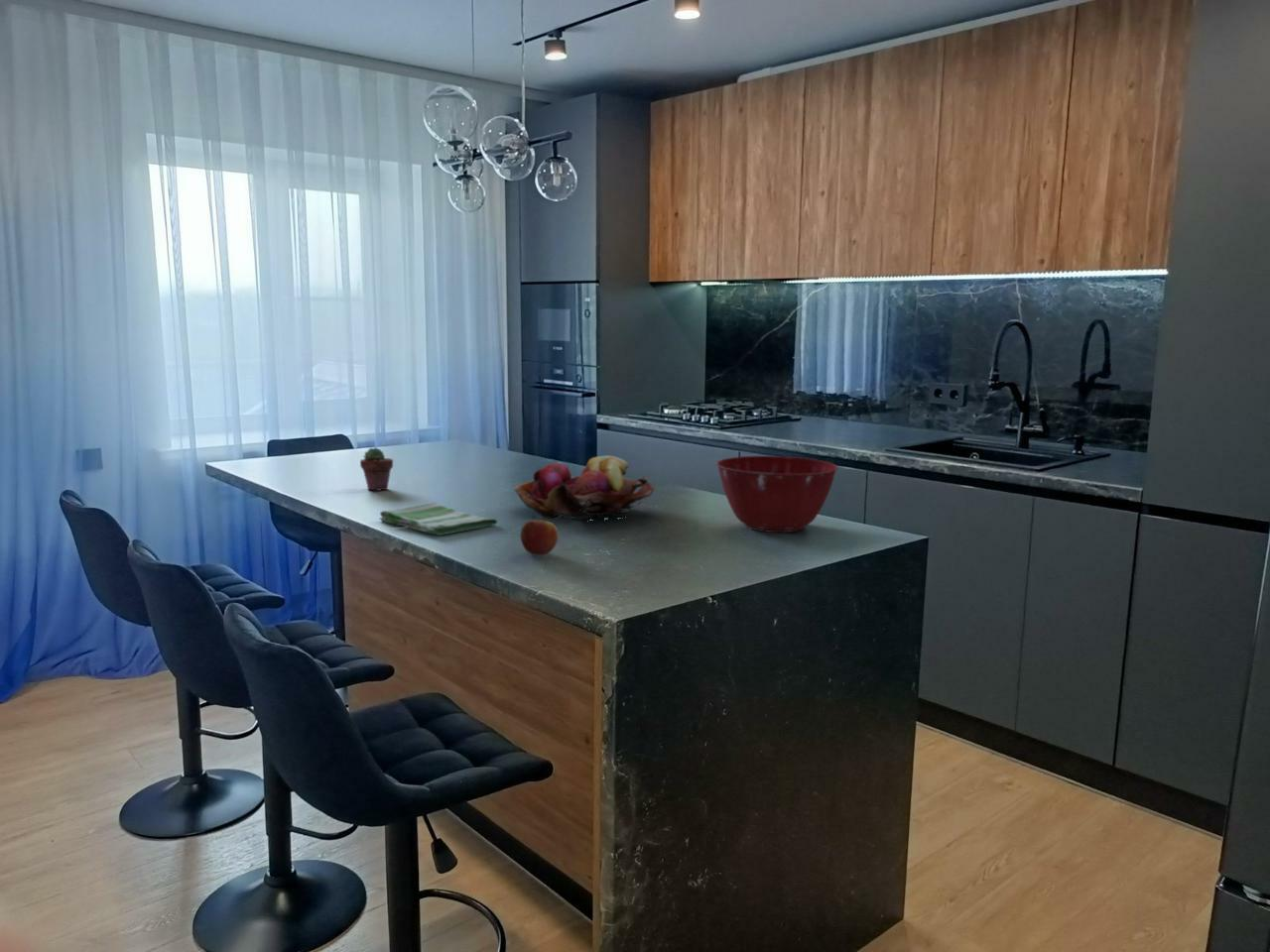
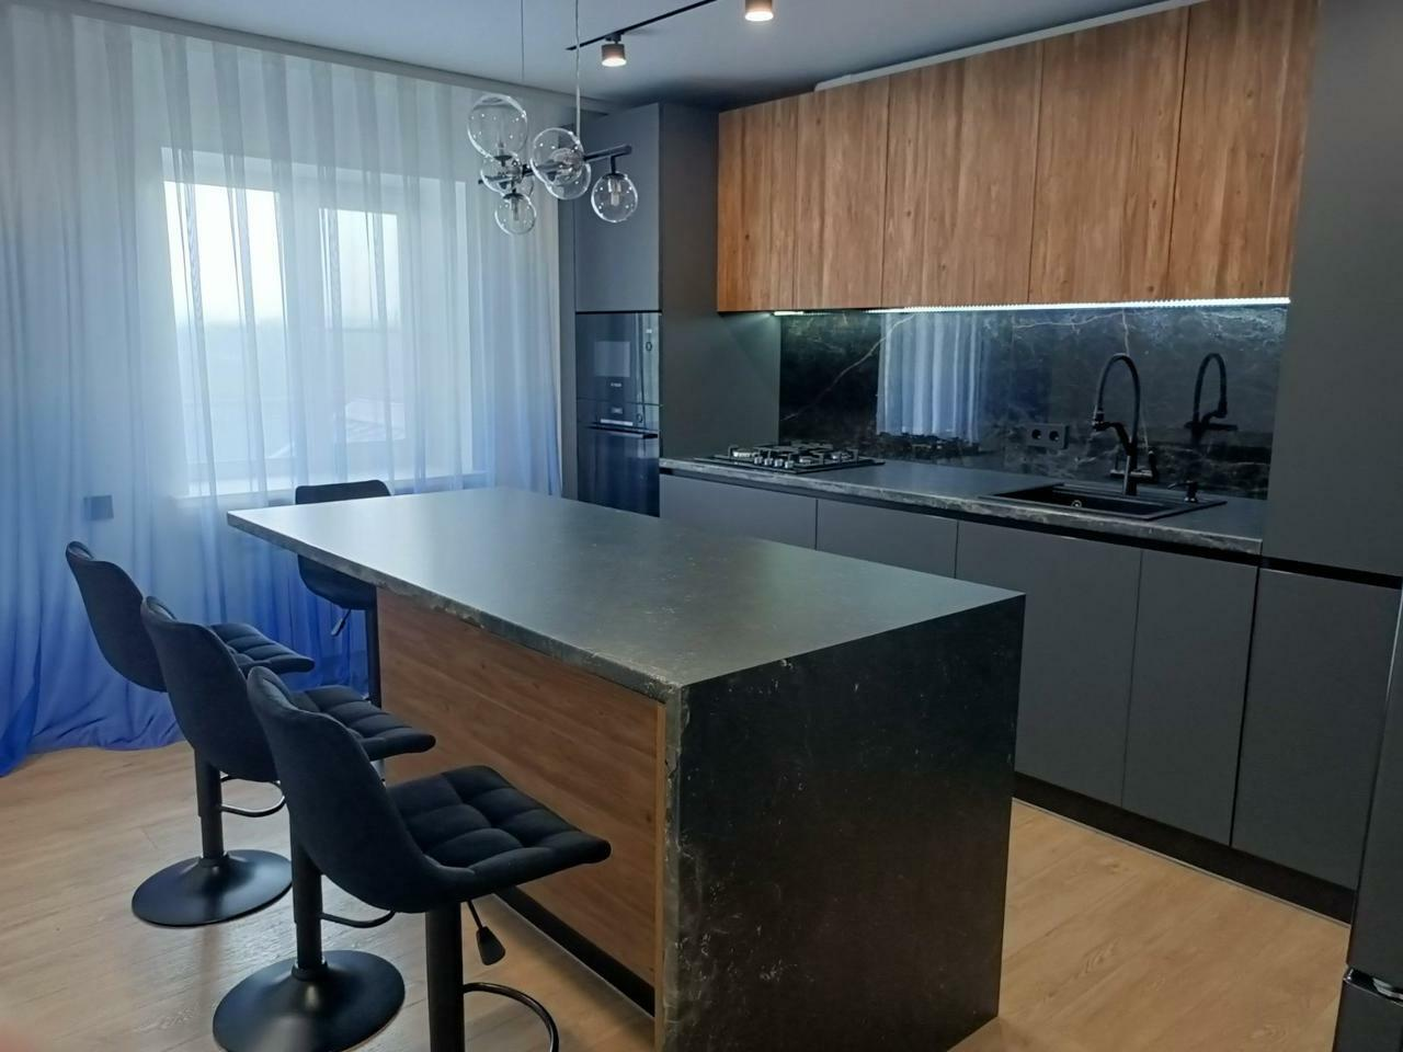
- dish towel [379,502,498,536]
- apple [520,515,560,556]
- mixing bowl [715,455,839,534]
- fruit basket [513,455,655,521]
- potted succulent [359,446,394,492]
